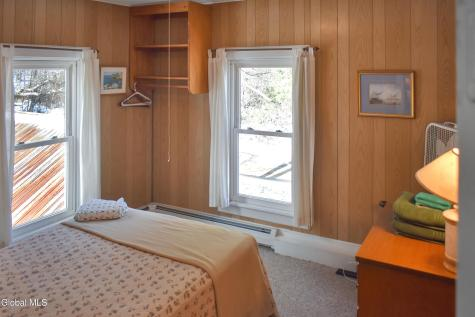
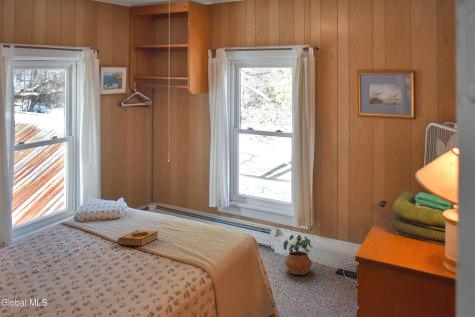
+ hardback book [116,229,159,247]
+ potted plant [282,234,314,276]
